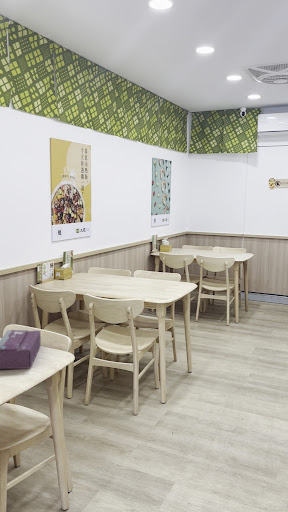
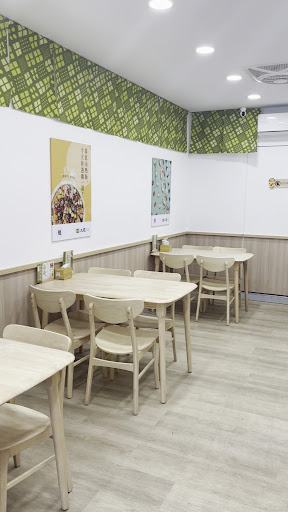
- tissue box [0,329,42,370]
